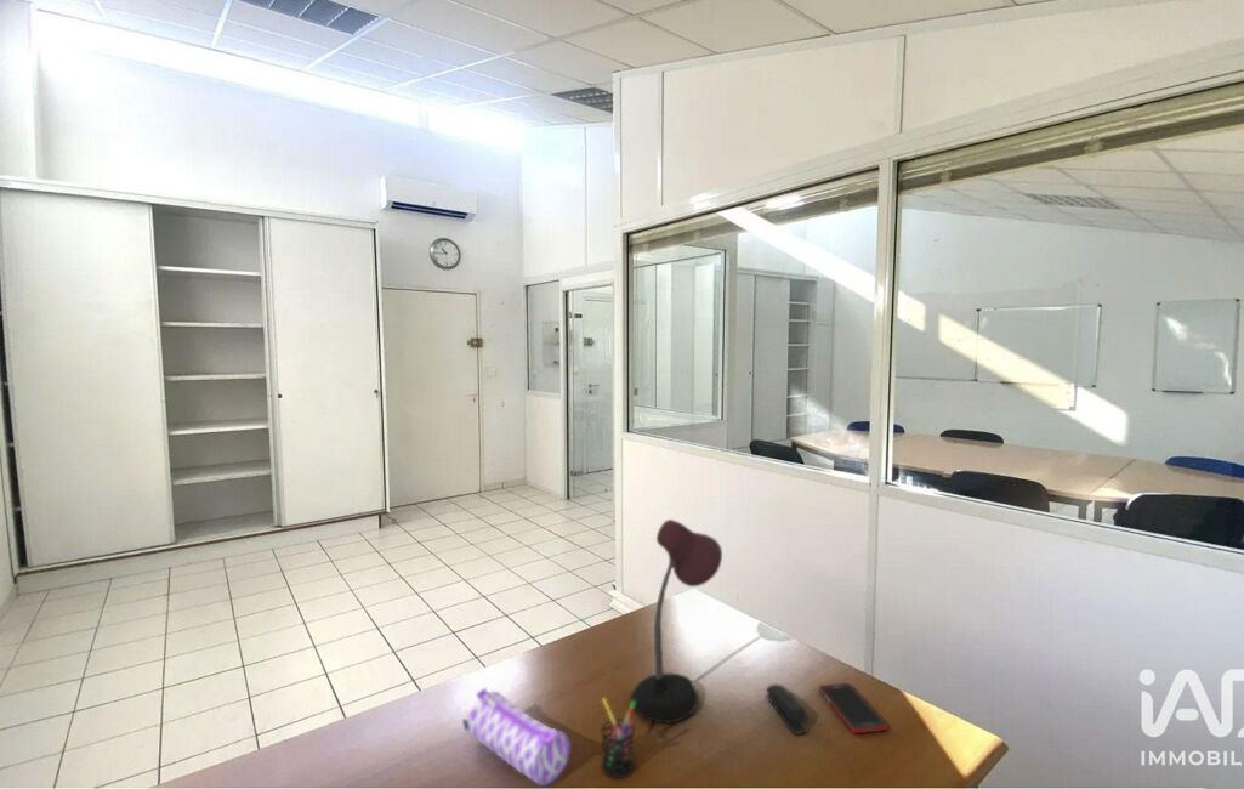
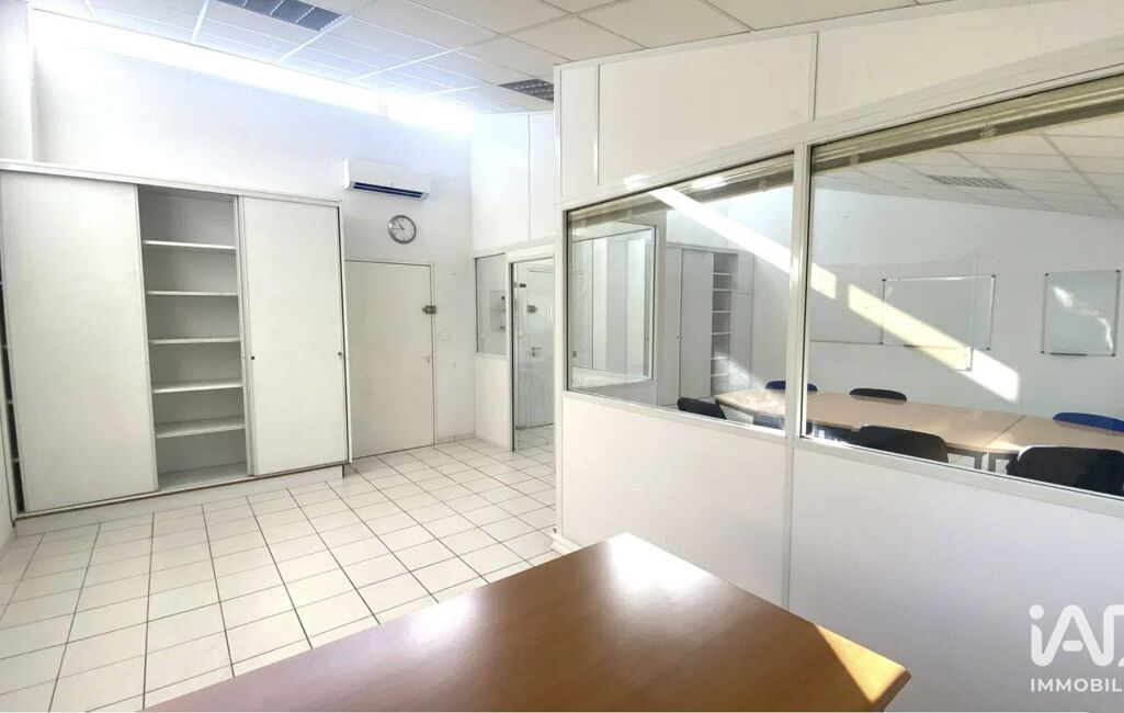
- pen holder [600,697,636,779]
- stapler [765,683,810,736]
- desk lamp [629,518,723,725]
- cell phone [818,682,890,734]
- pencil case [461,687,572,787]
